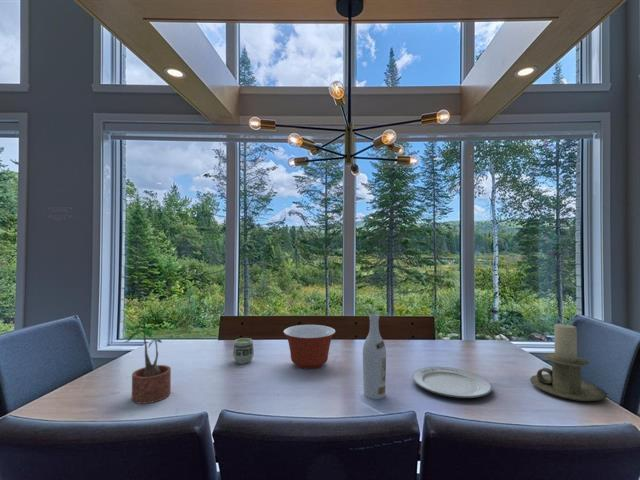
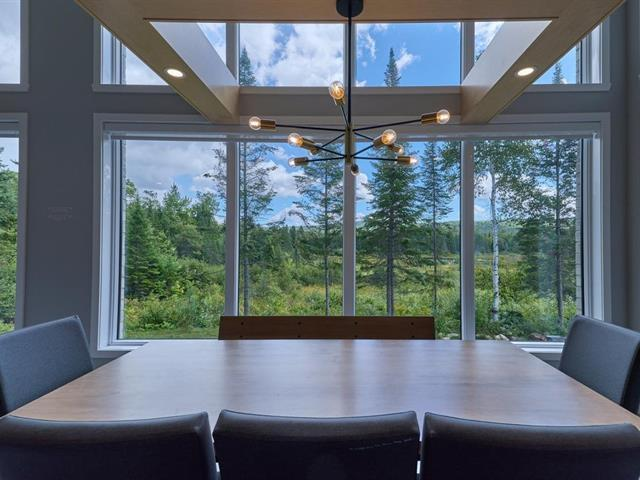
- candle holder [529,323,608,402]
- potted plant [125,327,172,405]
- cup [232,337,255,365]
- chinaware [411,366,493,399]
- wine bottle [362,313,387,400]
- mixing bowl [282,324,336,370]
